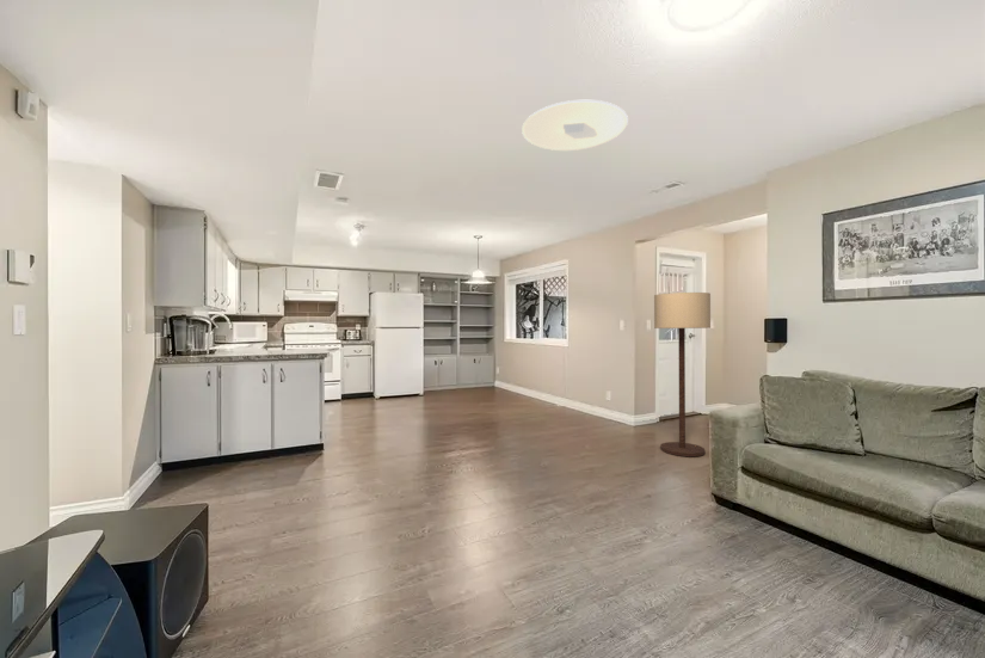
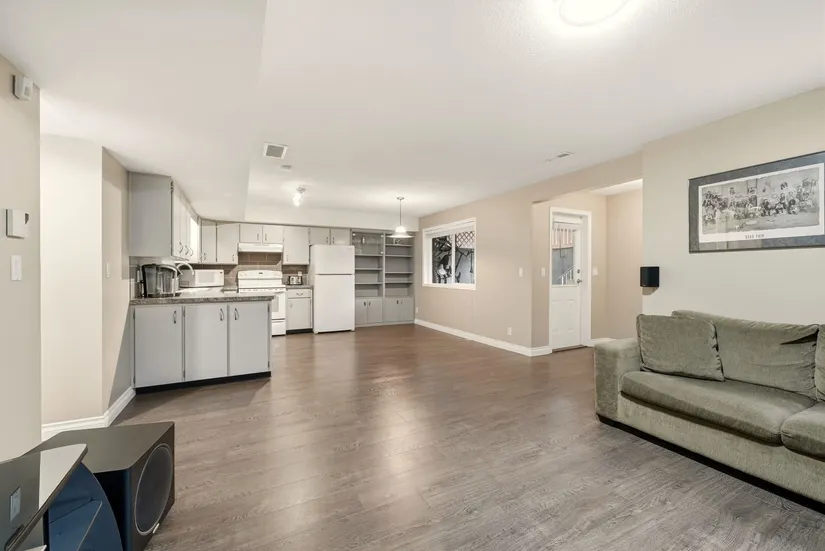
- ceiling light [521,99,629,152]
- floor lamp [653,291,712,457]
